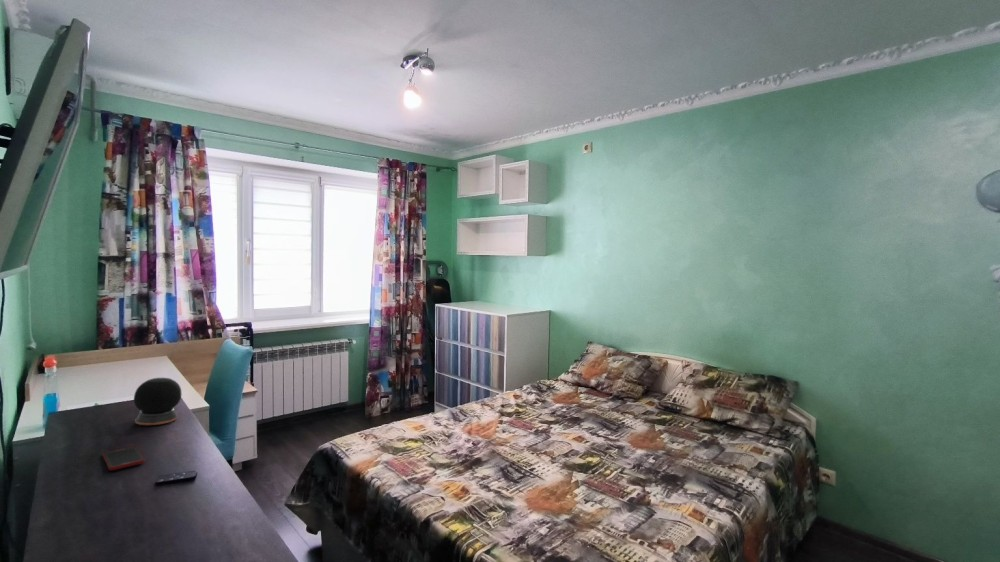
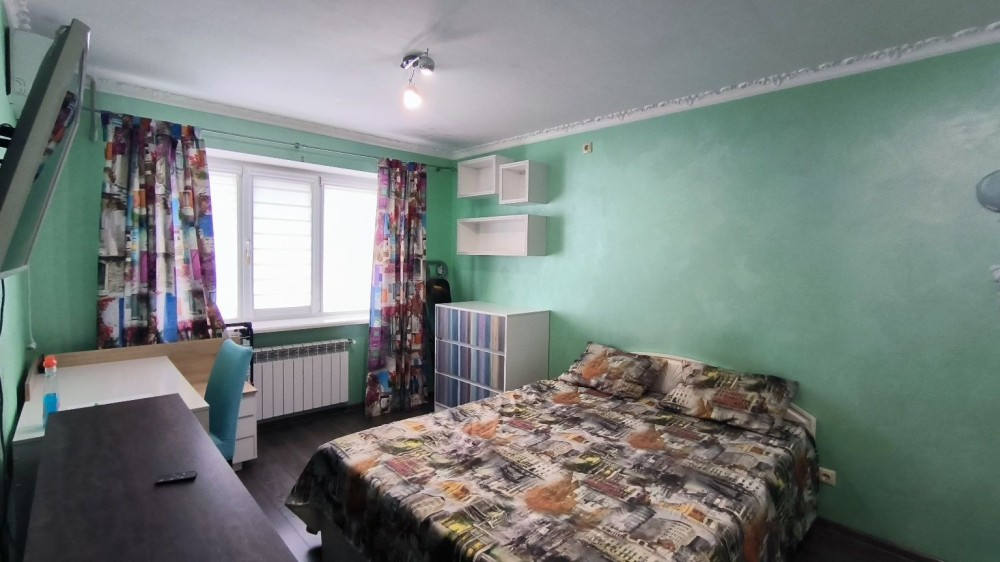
- speaker [133,377,183,426]
- cell phone [102,445,145,471]
